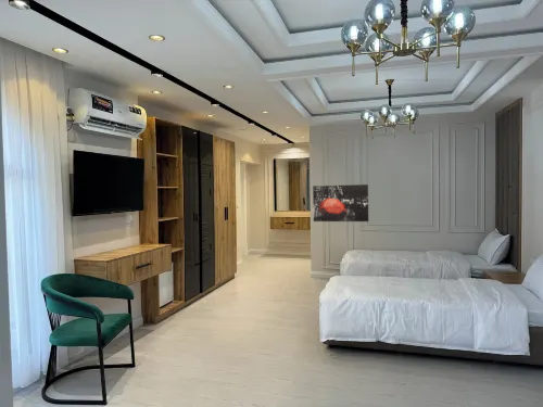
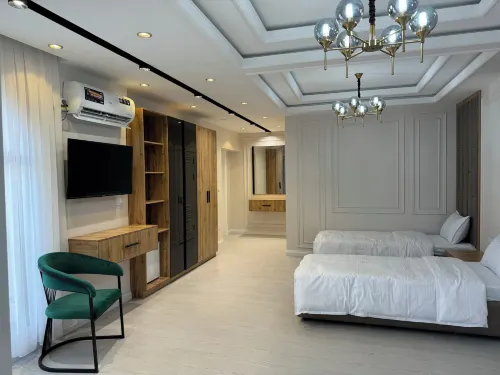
- wall art [312,183,369,222]
